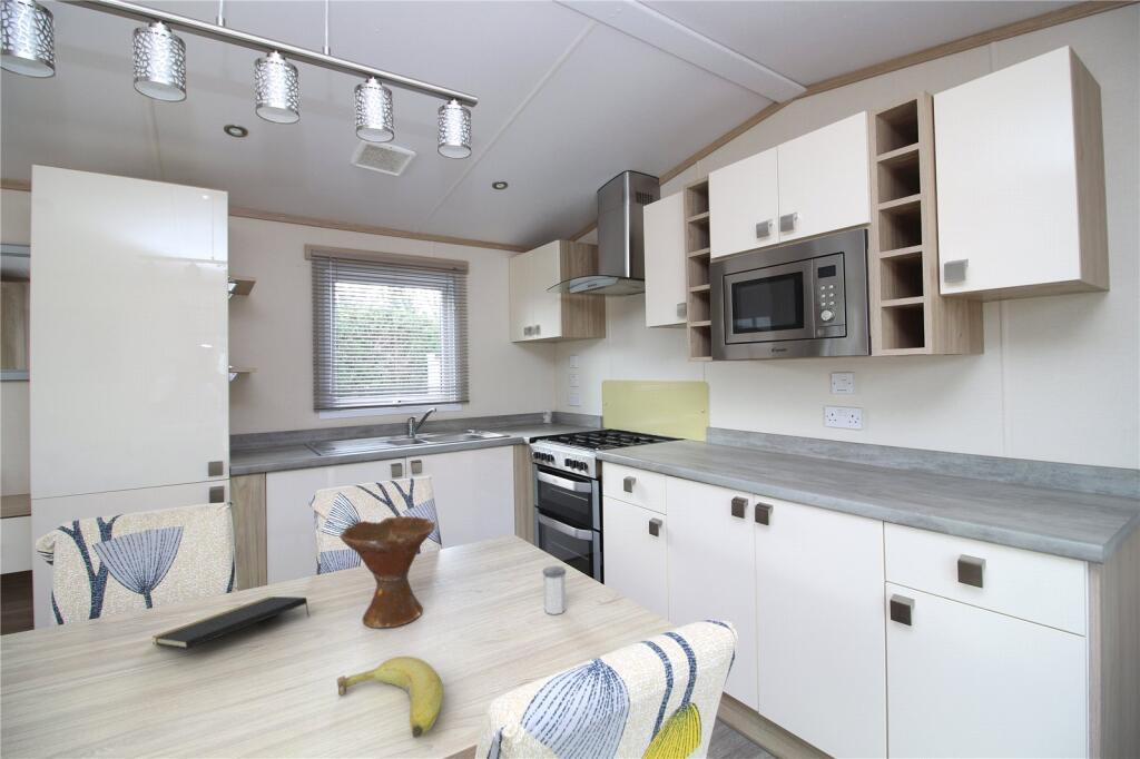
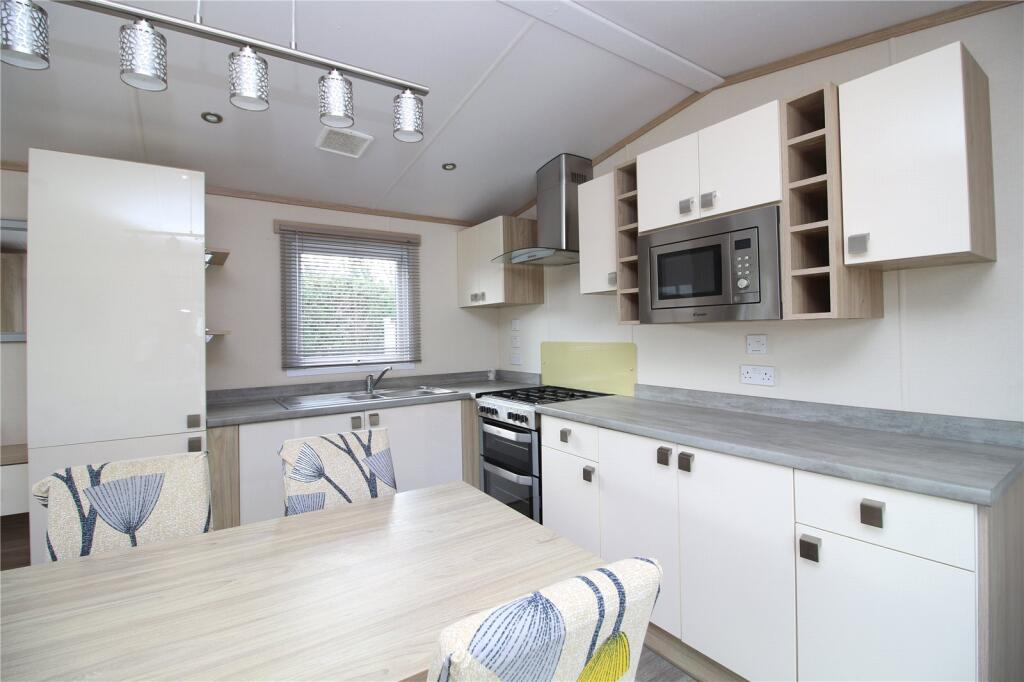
- notepad [151,595,311,650]
- bowl [338,515,436,629]
- salt shaker [542,564,567,615]
- fruit [335,655,444,739]
